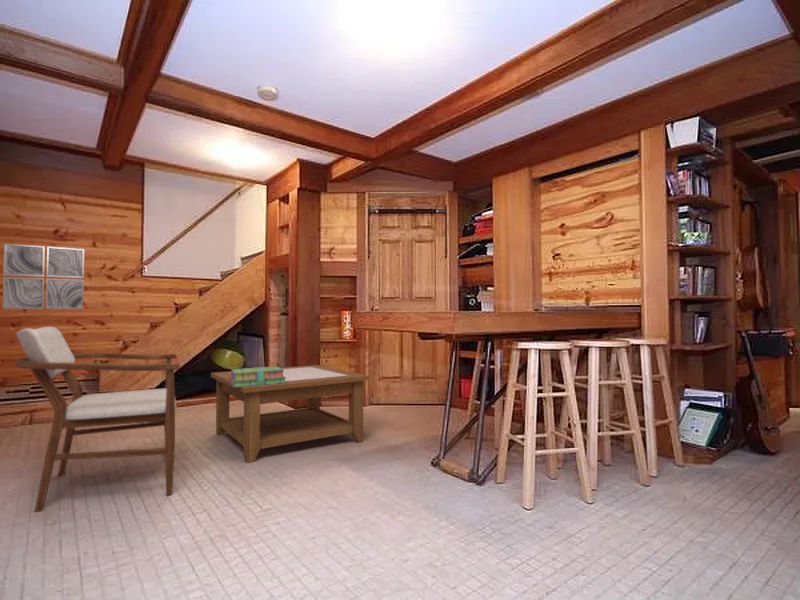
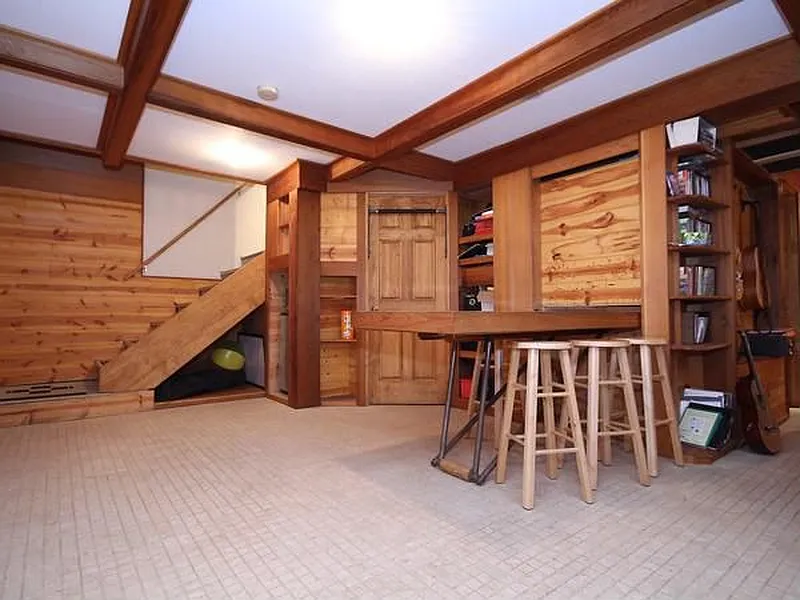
- coffee table [210,364,371,464]
- armchair [15,326,181,513]
- wall art [2,243,85,310]
- stack of books [229,365,286,387]
